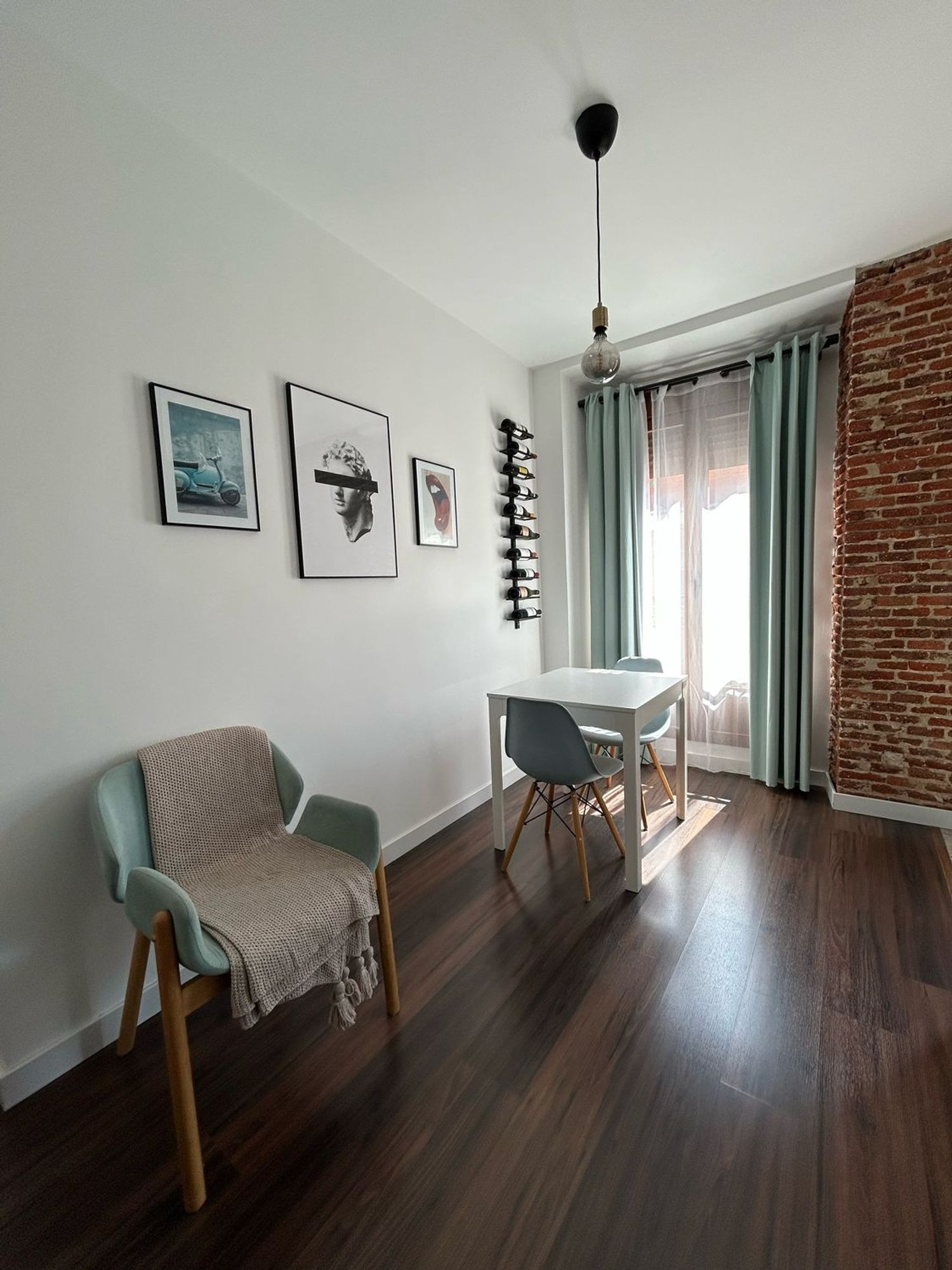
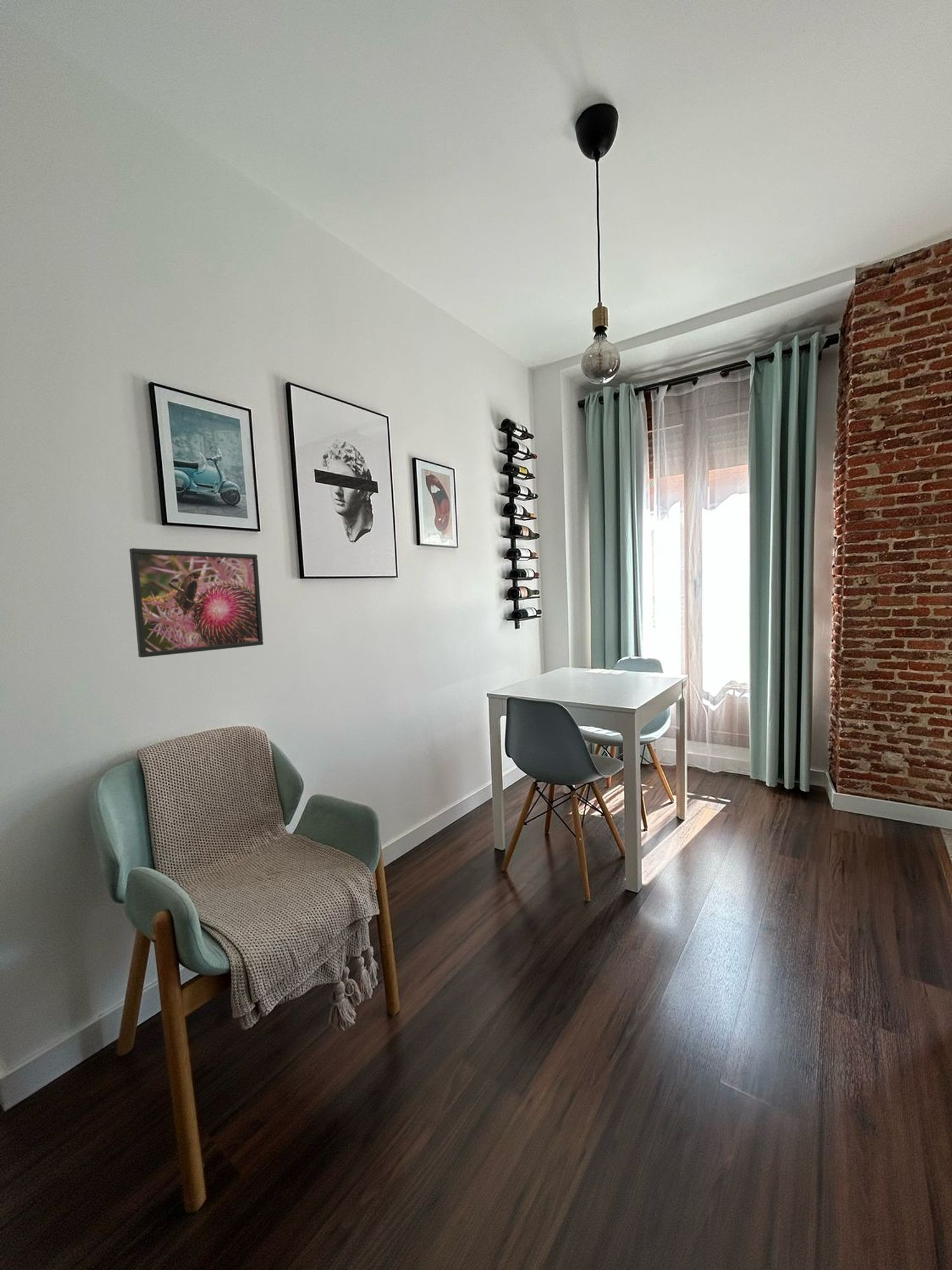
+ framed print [129,547,264,658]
